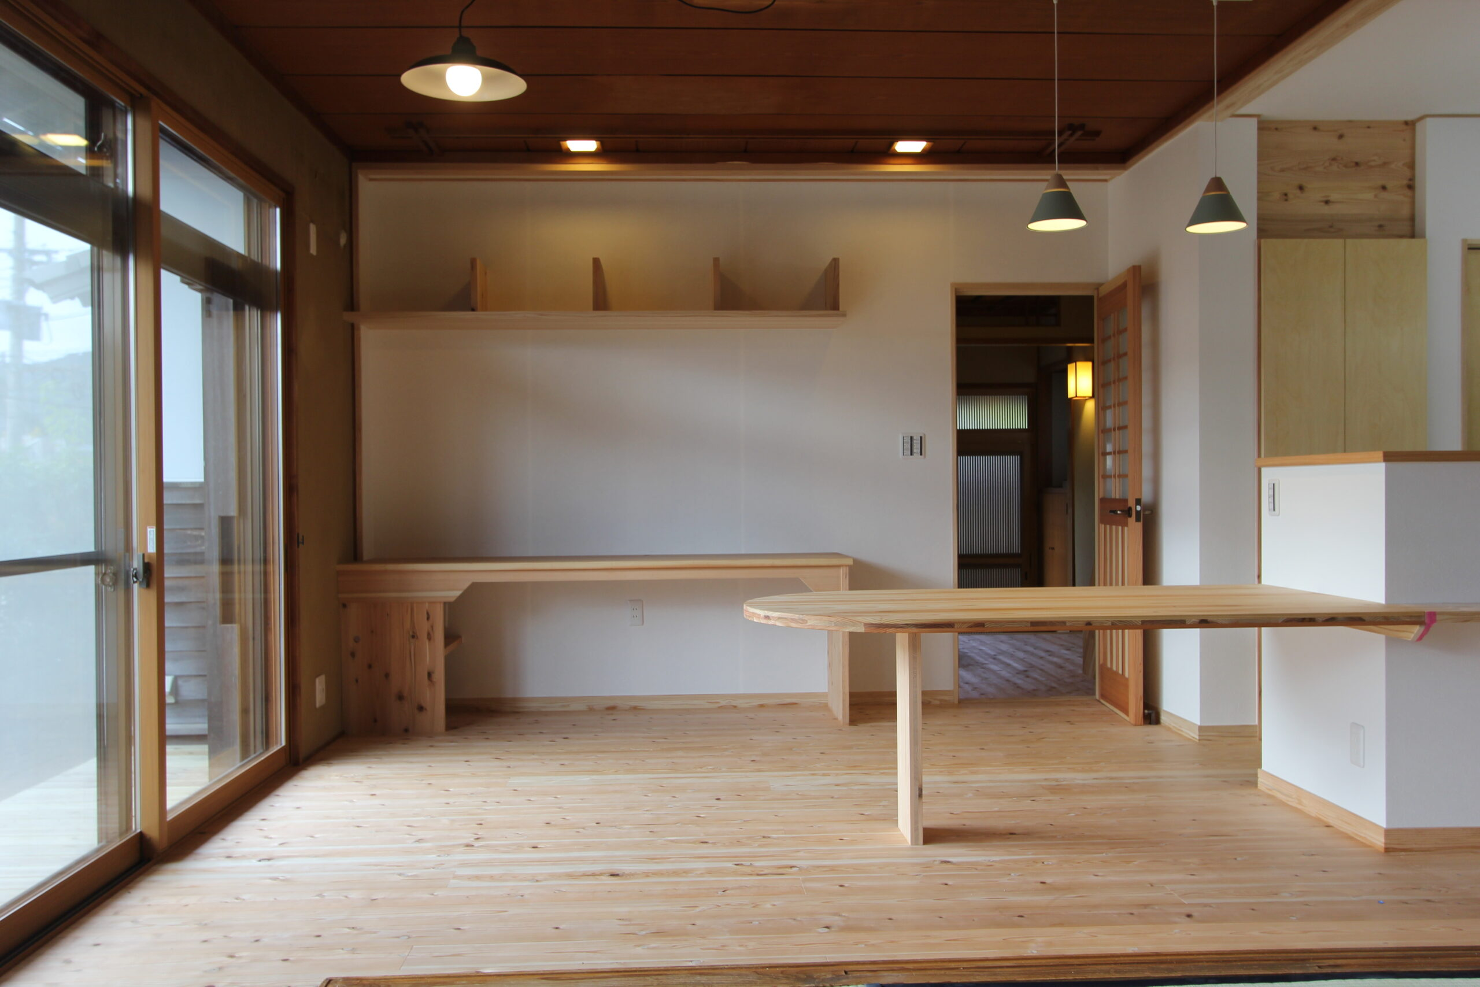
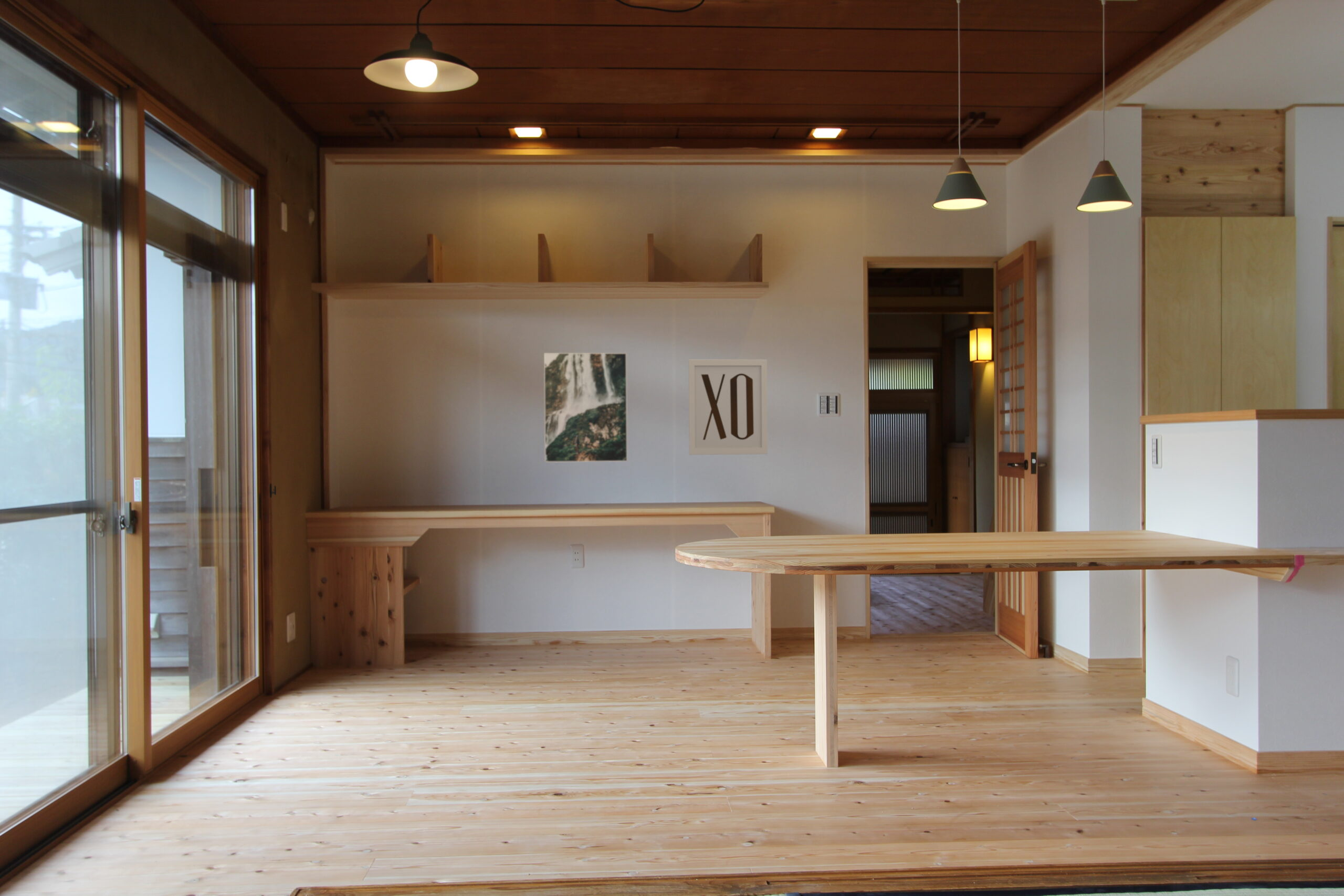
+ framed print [543,352,628,463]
+ wall art [688,359,768,455]
